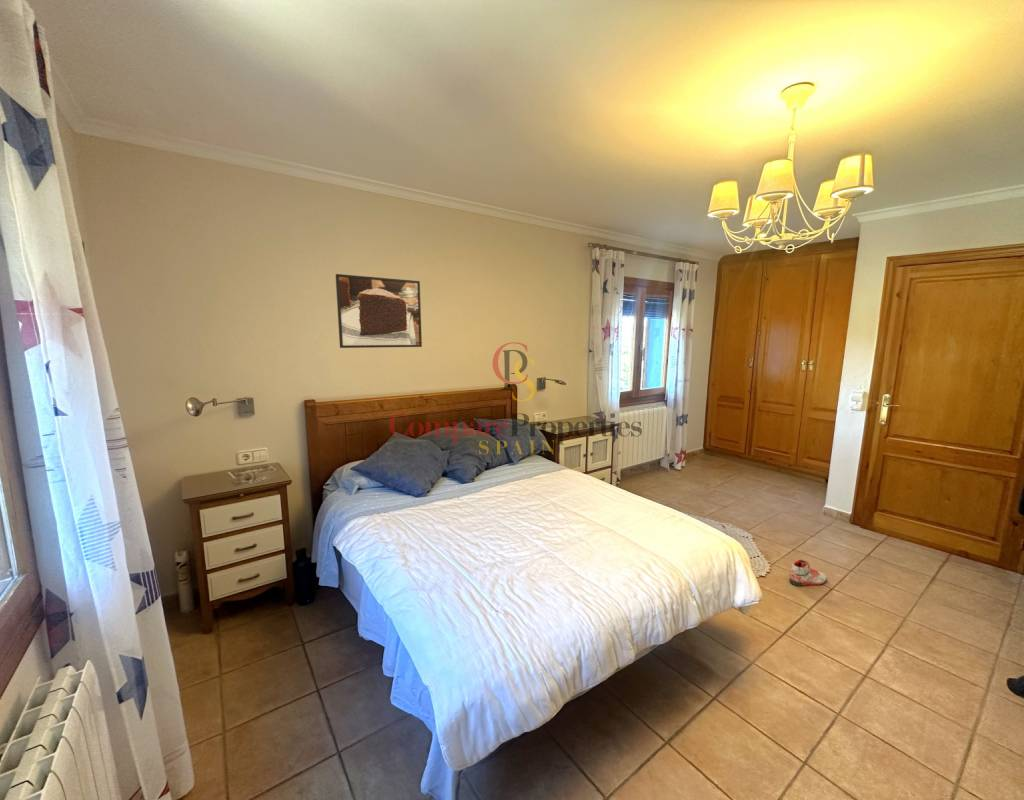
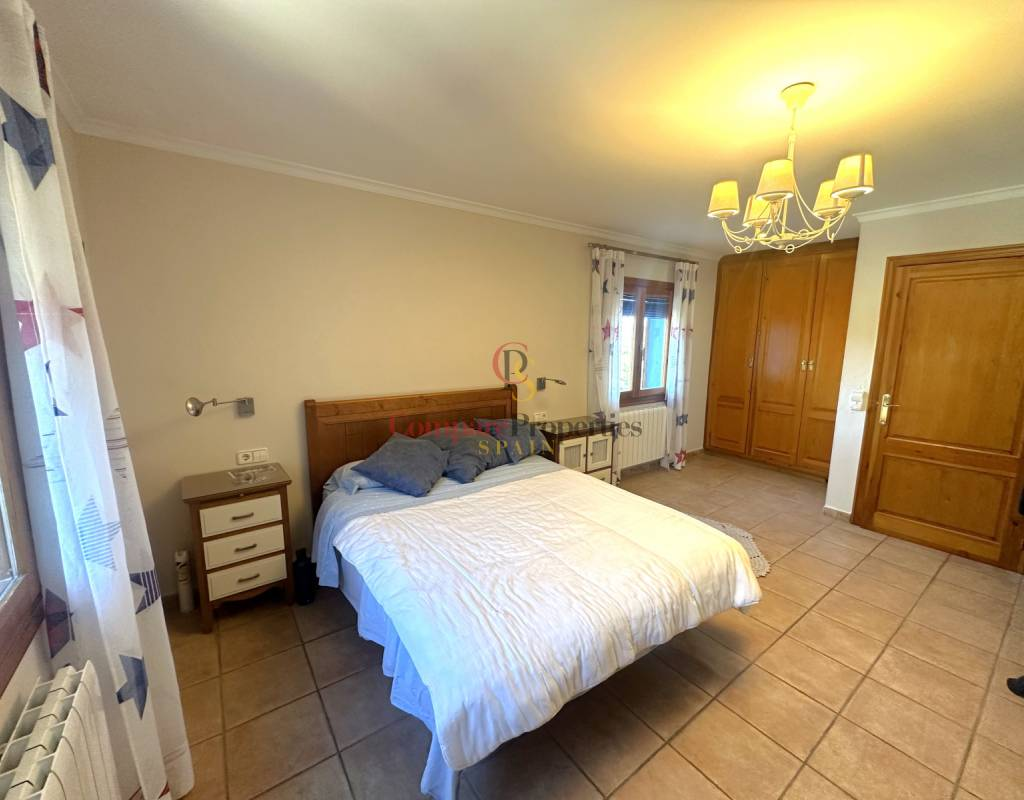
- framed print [335,273,423,349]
- sneaker [788,559,828,587]
